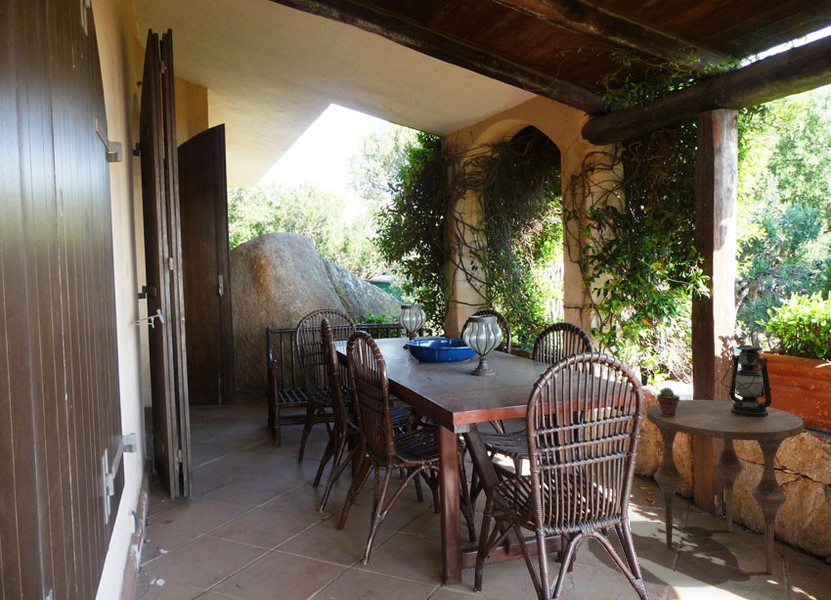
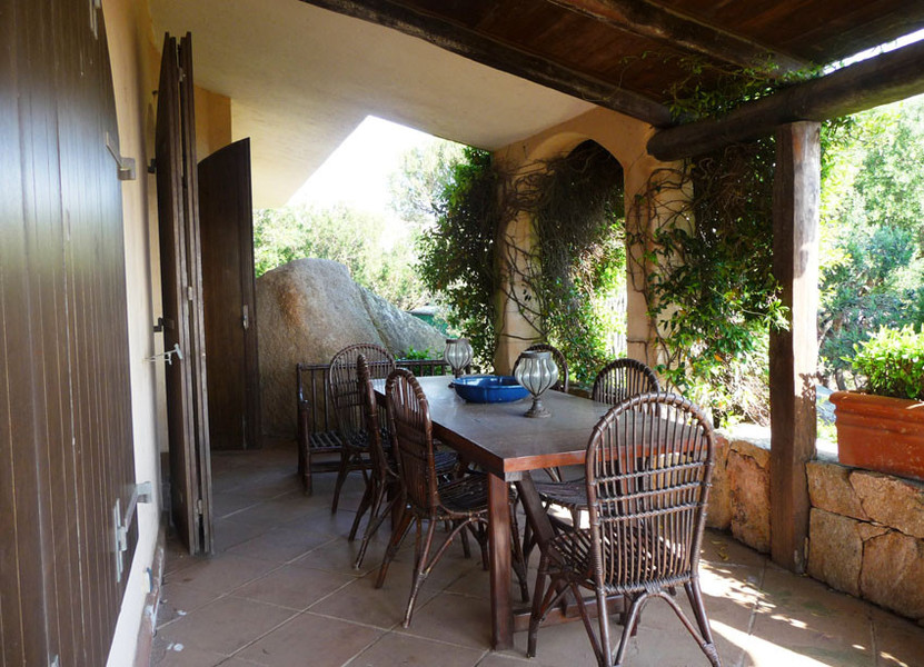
- side table [646,399,804,574]
- potted succulent [656,387,680,416]
- lantern [720,344,773,417]
